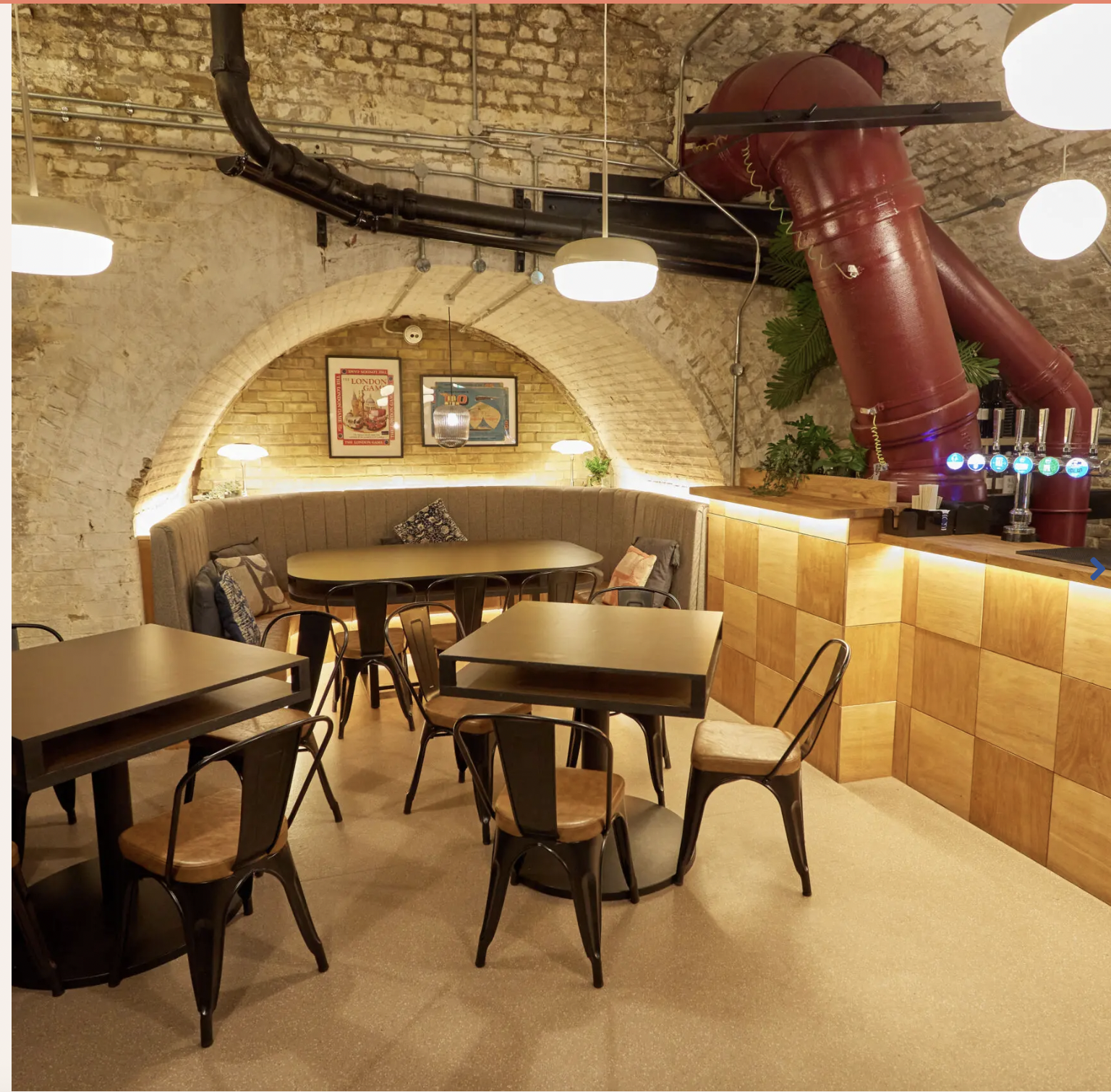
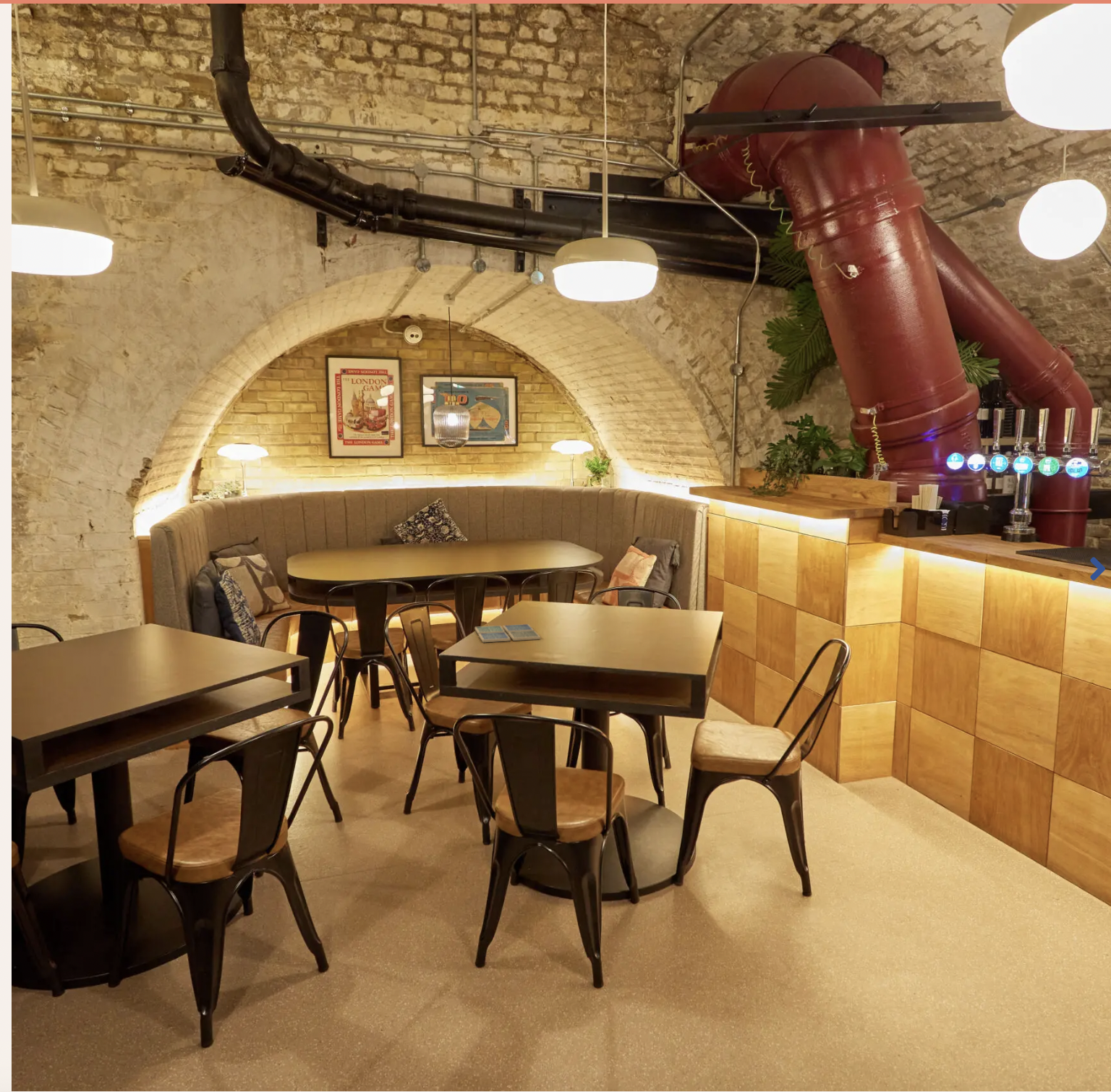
+ drink coaster [474,623,541,643]
